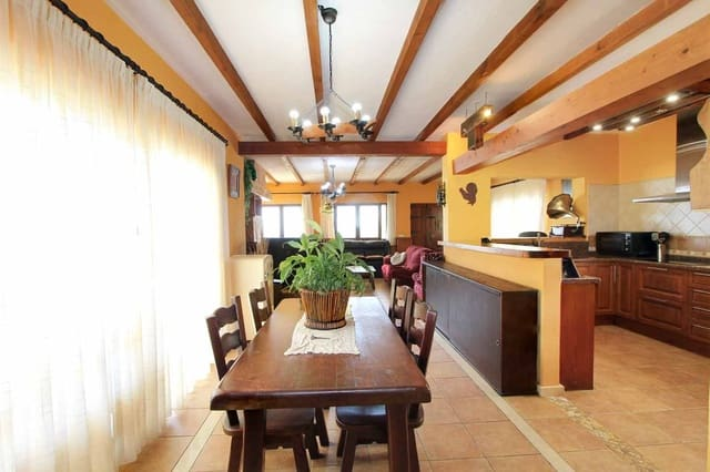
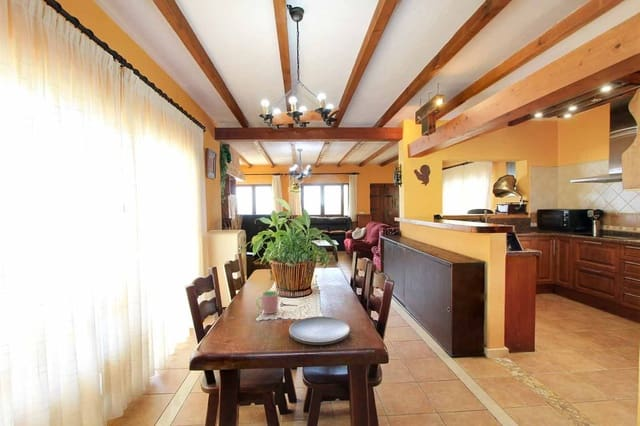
+ plate [288,315,351,346]
+ cup [255,290,279,315]
